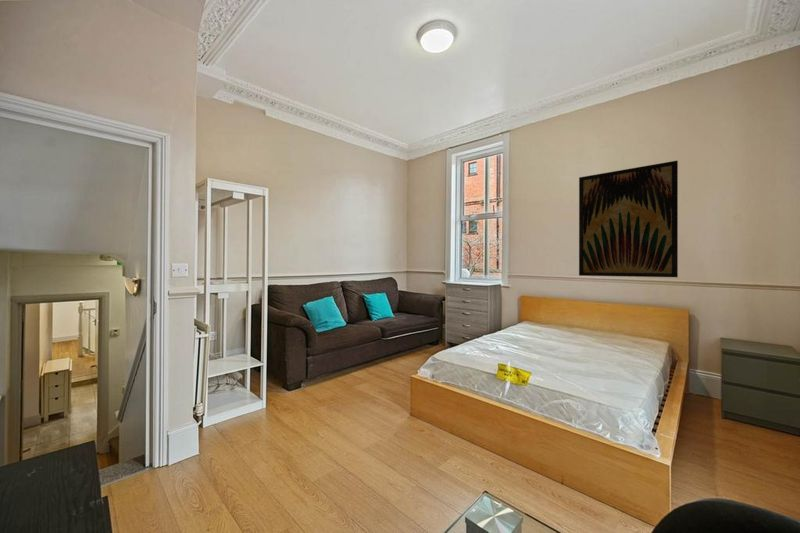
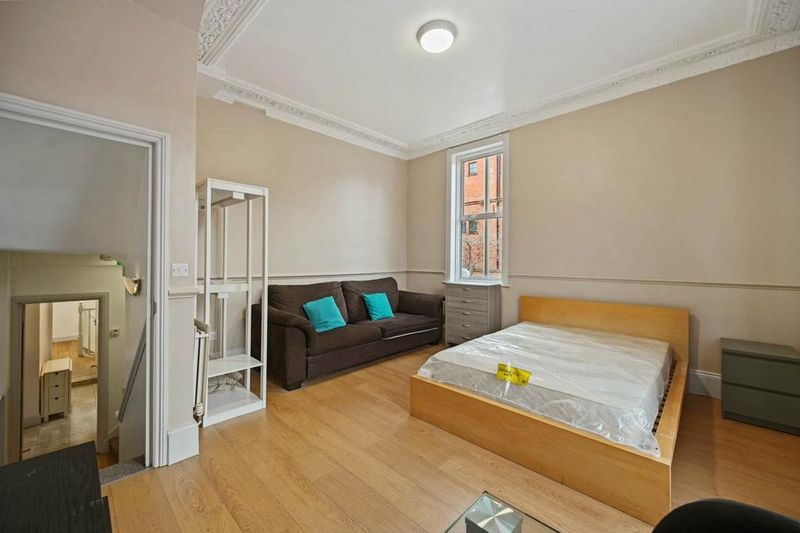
- wall art [578,160,679,278]
